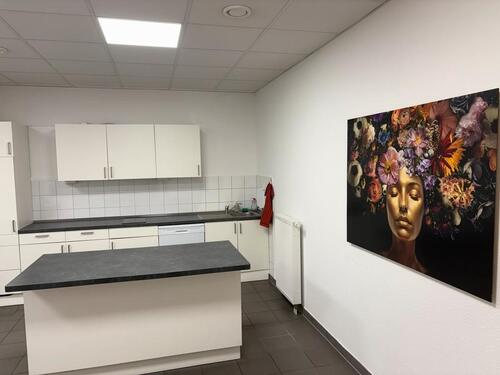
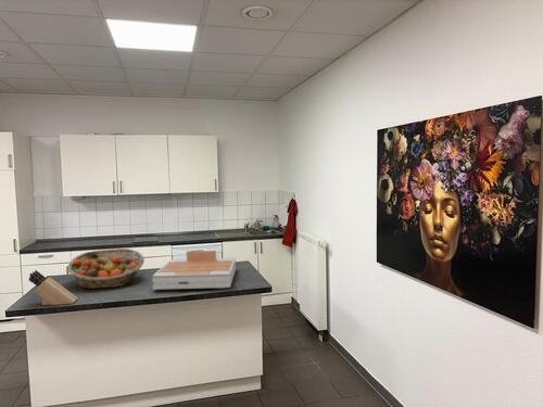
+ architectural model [151,250,237,291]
+ knife block [28,269,79,306]
+ fruit basket [66,247,146,290]
